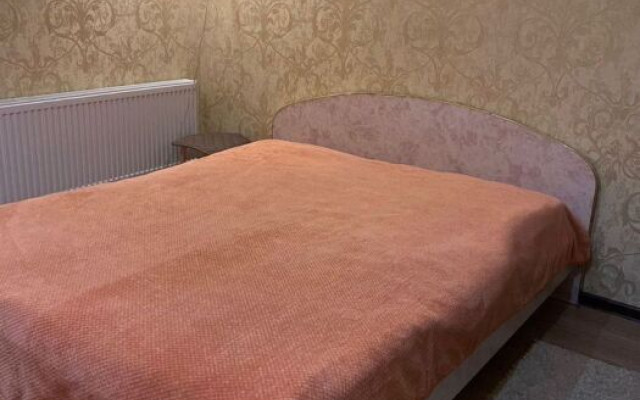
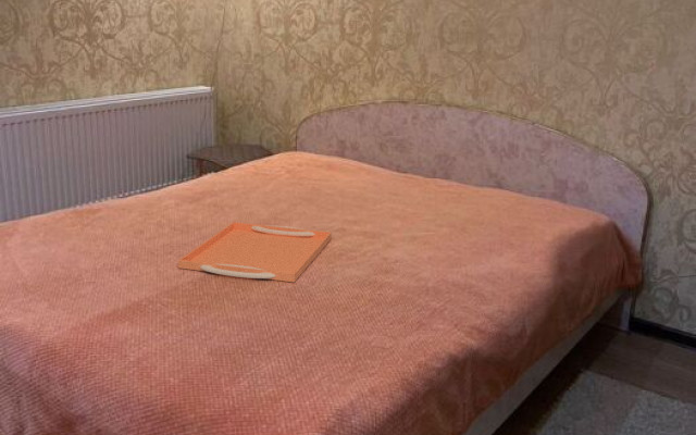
+ serving tray [177,221,333,284]
